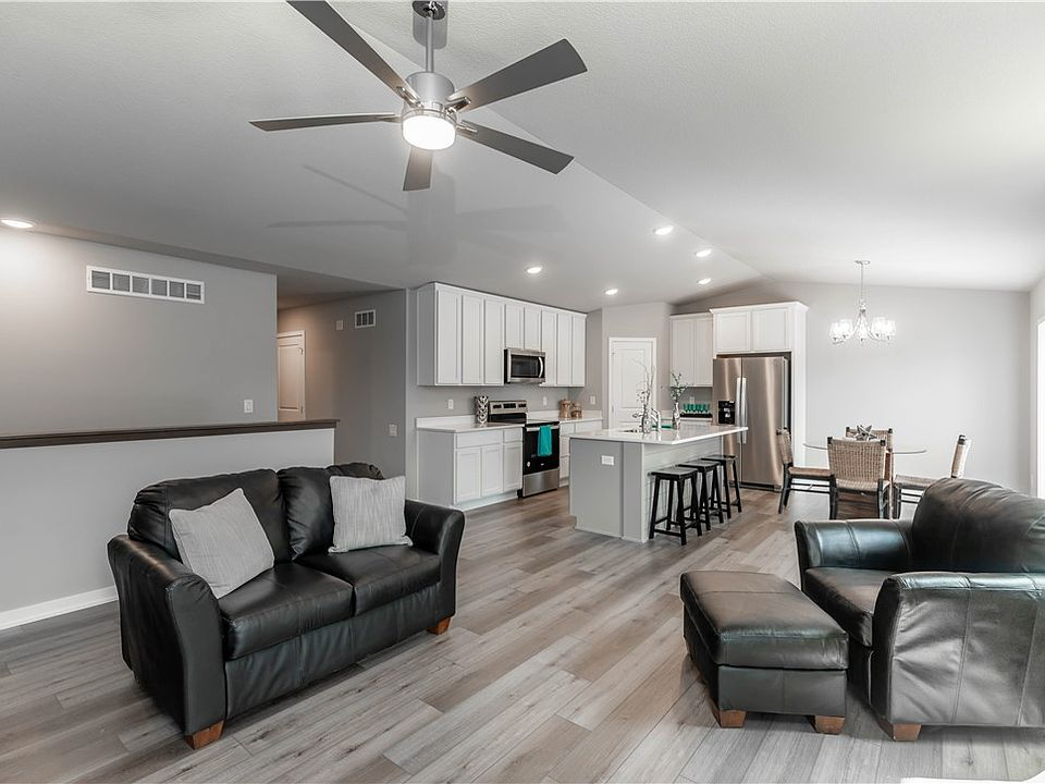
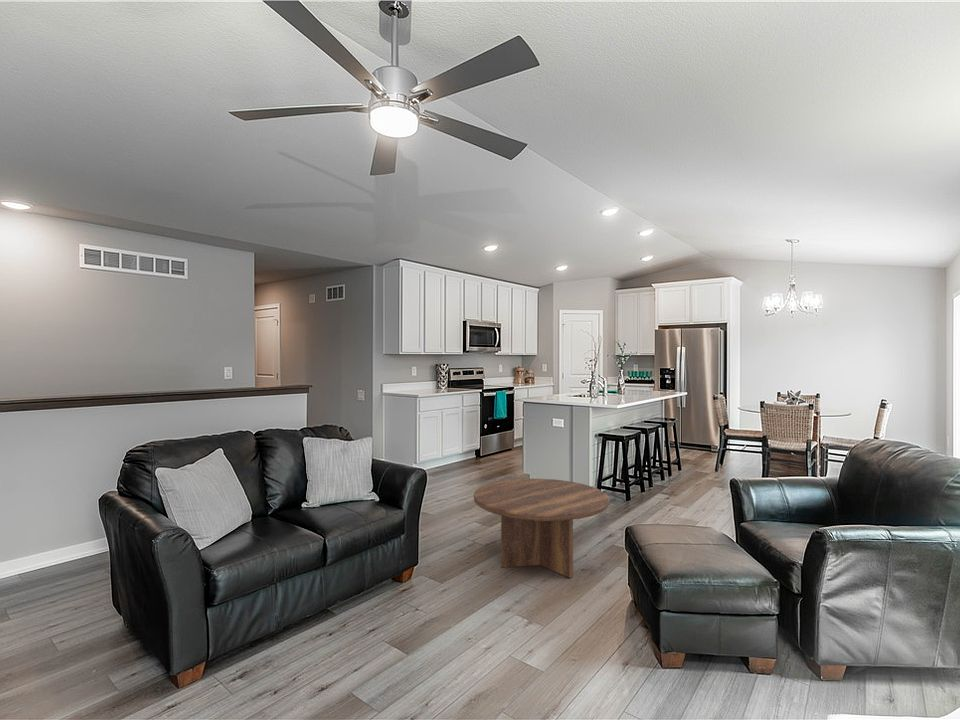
+ coffee table [473,478,610,579]
